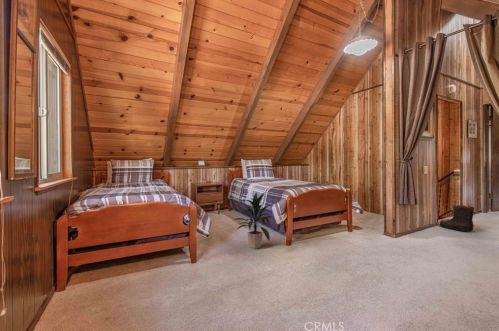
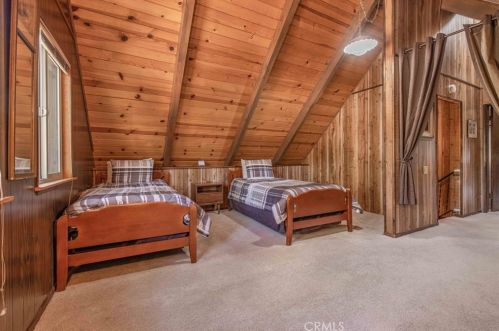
- indoor plant [231,191,275,250]
- boots [438,204,475,233]
